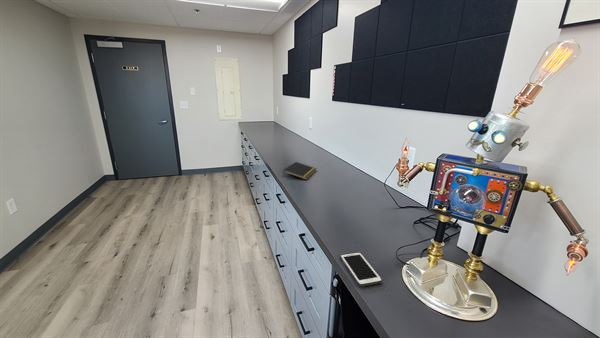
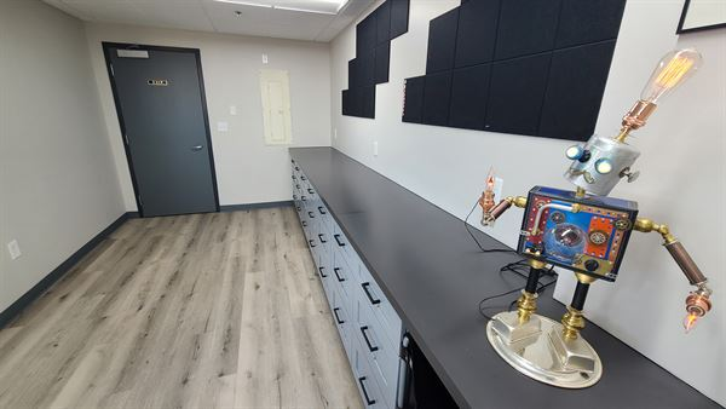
- cell phone [339,251,383,288]
- notepad [282,161,318,180]
